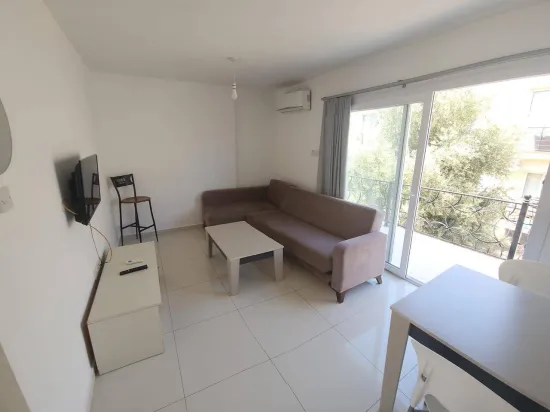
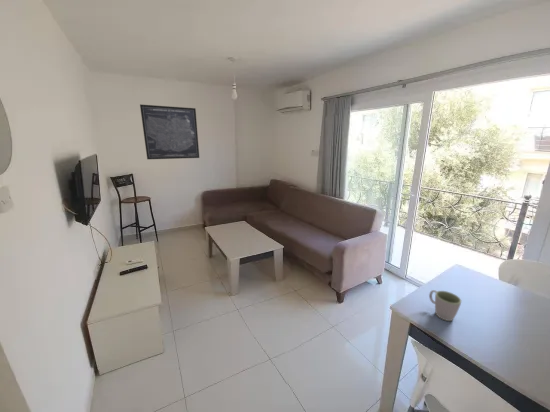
+ wall art [139,104,200,160]
+ mug [428,289,462,322]
